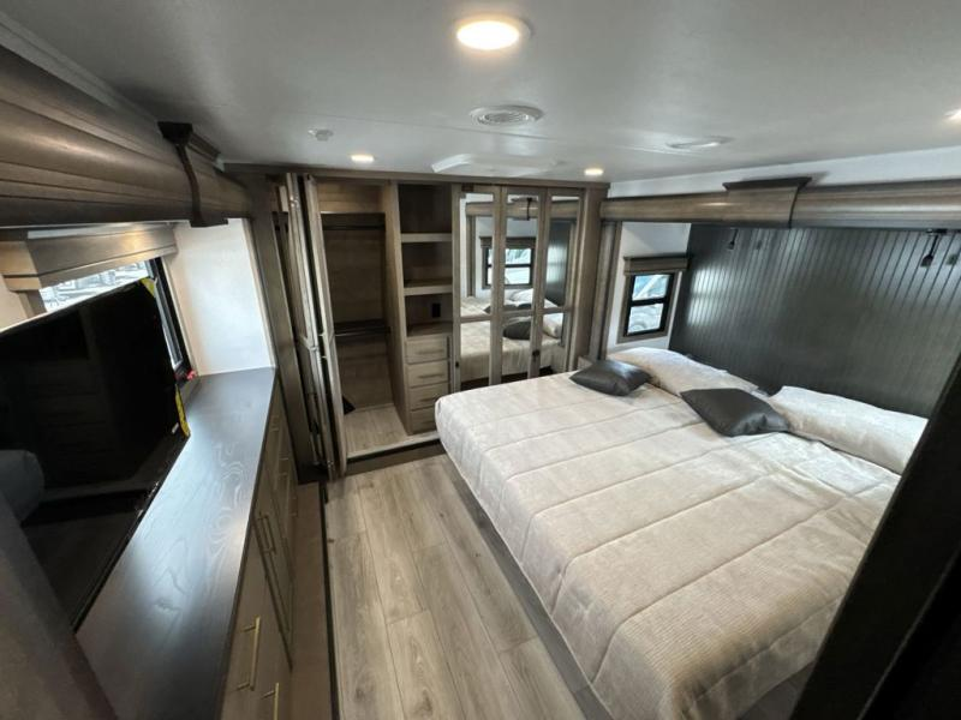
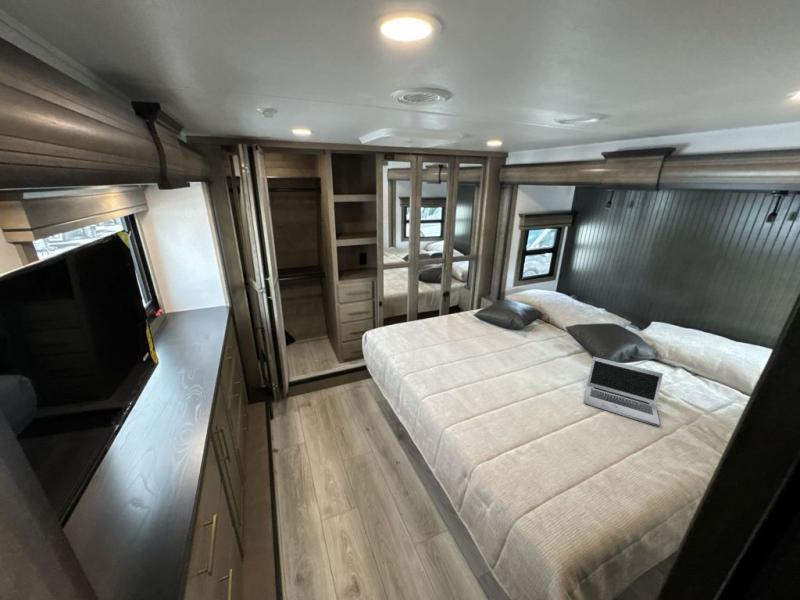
+ laptop [583,356,664,428]
